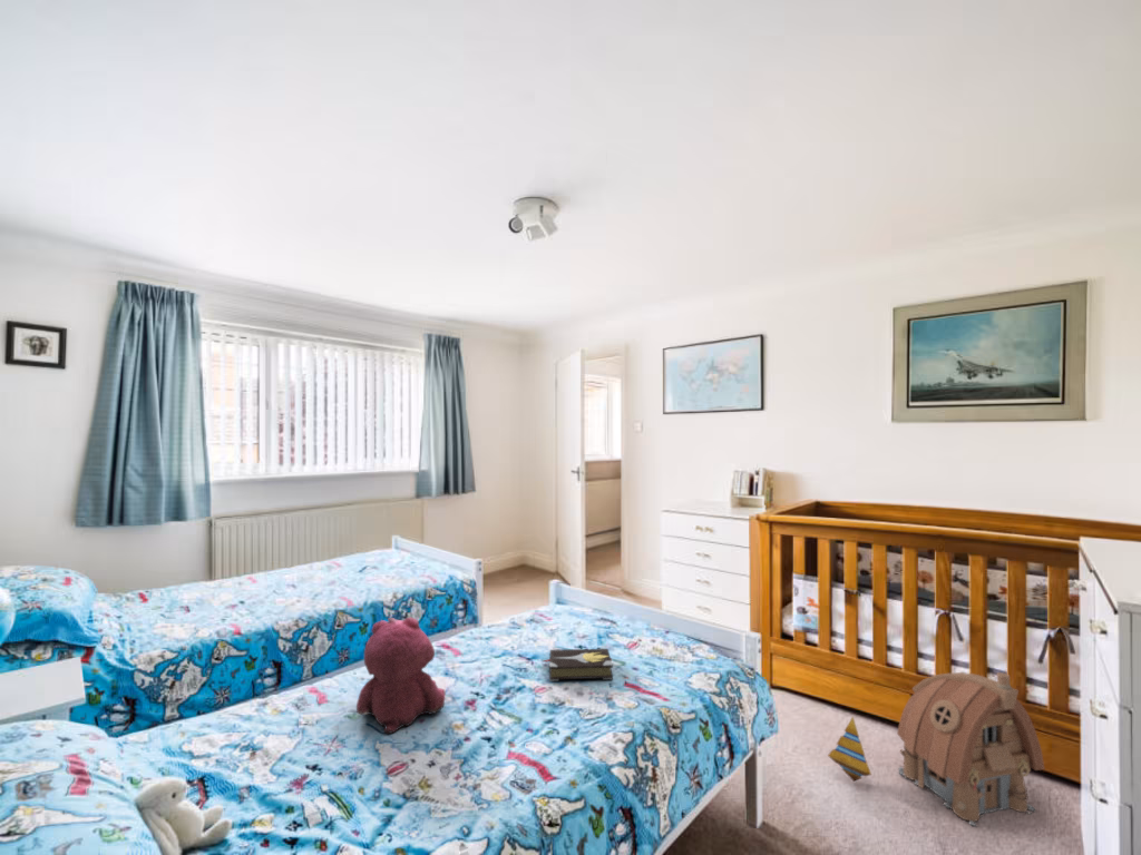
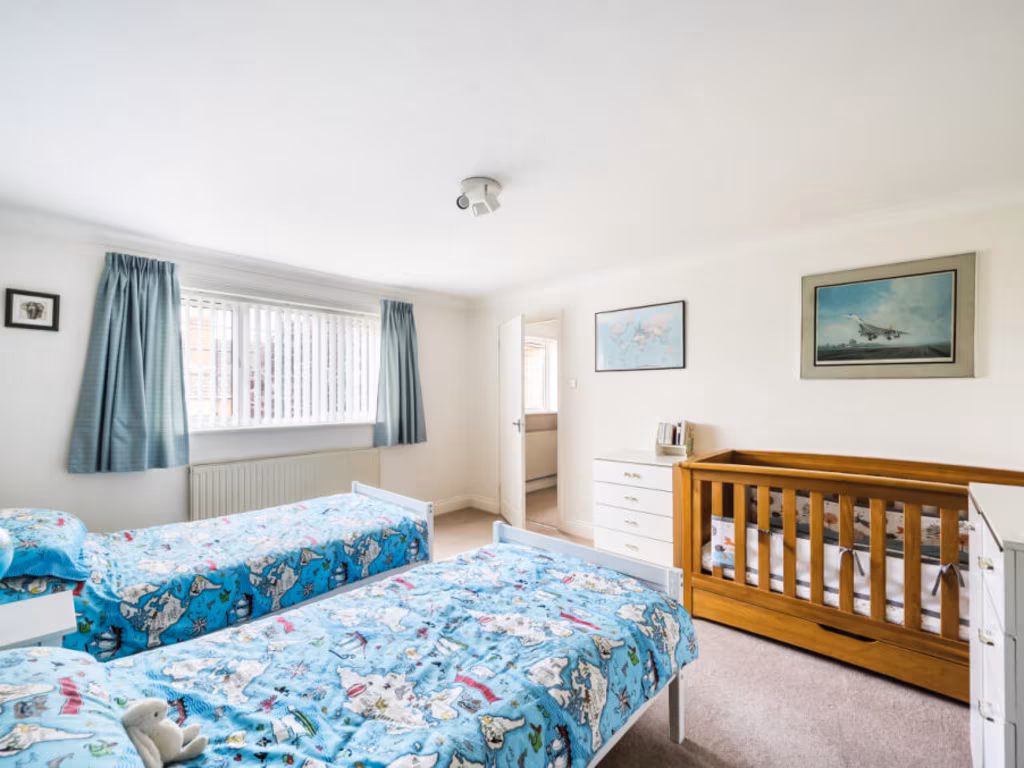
- teddy bear [355,617,447,735]
- toy house [896,671,1045,827]
- hardback book [542,648,614,682]
- stacking toy [827,715,872,783]
